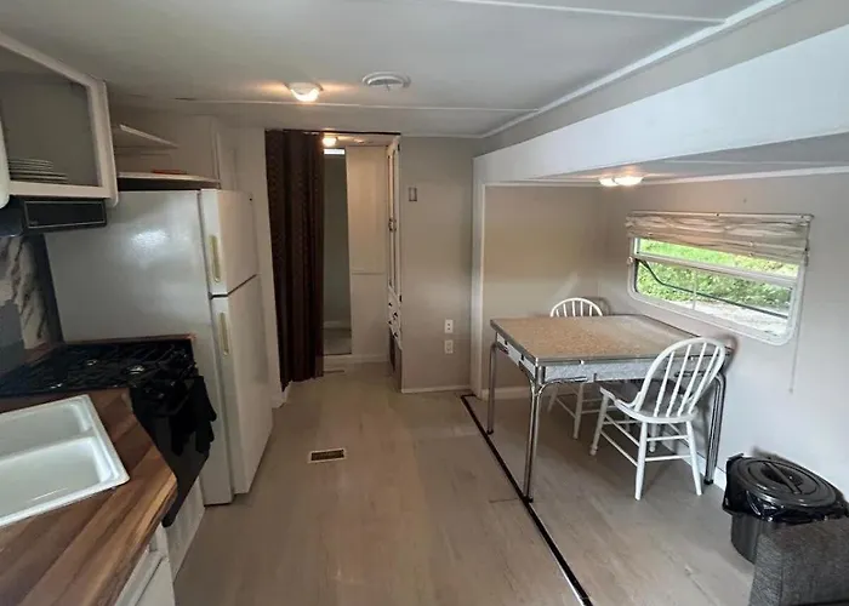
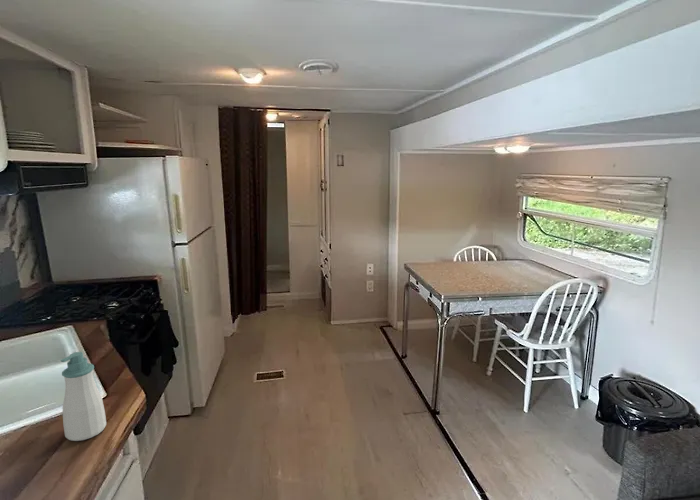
+ soap bottle [59,351,107,442]
